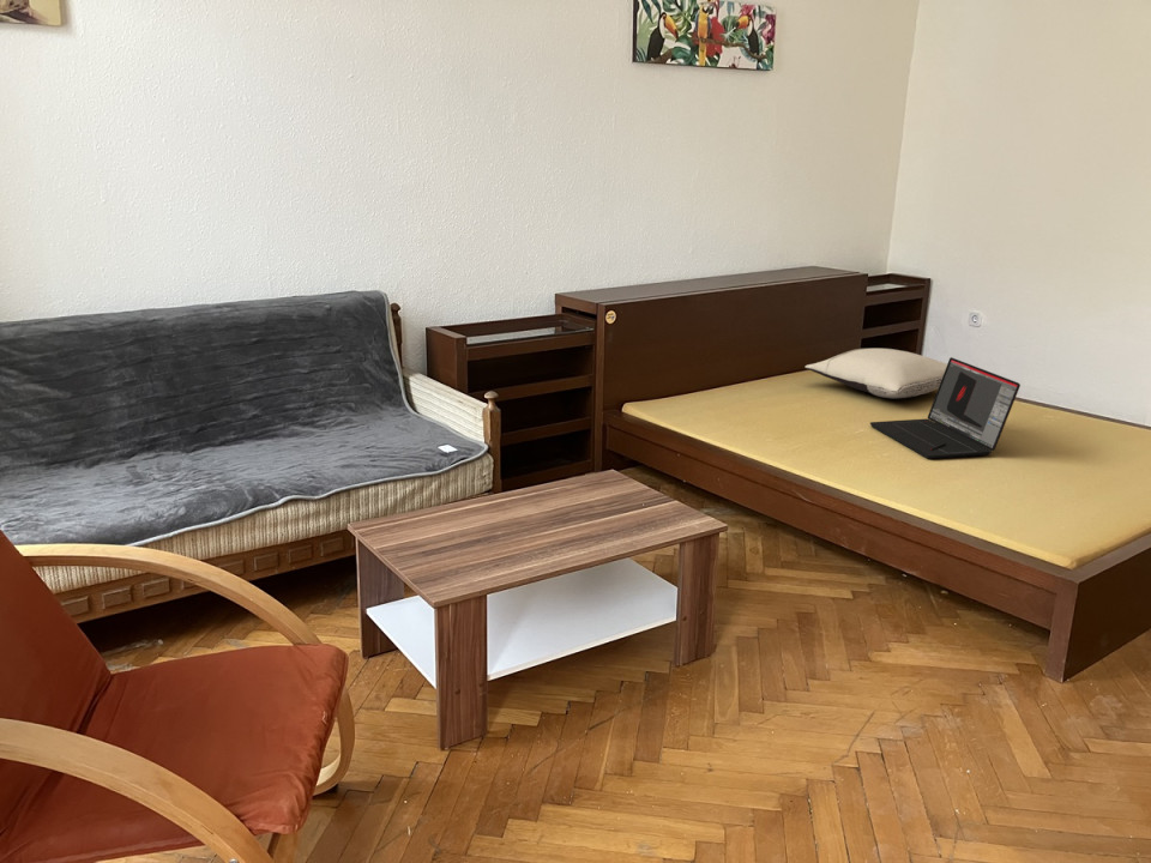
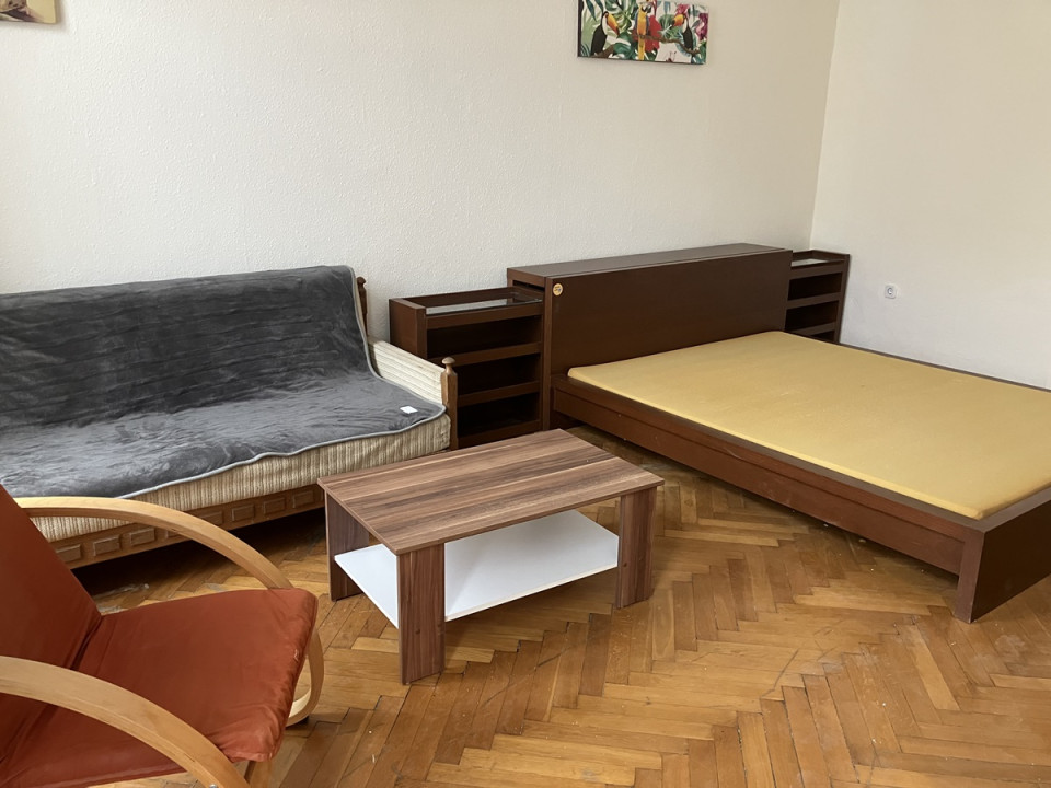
- laptop [869,356,1022,460]
- pillow [805,348,947,399]
